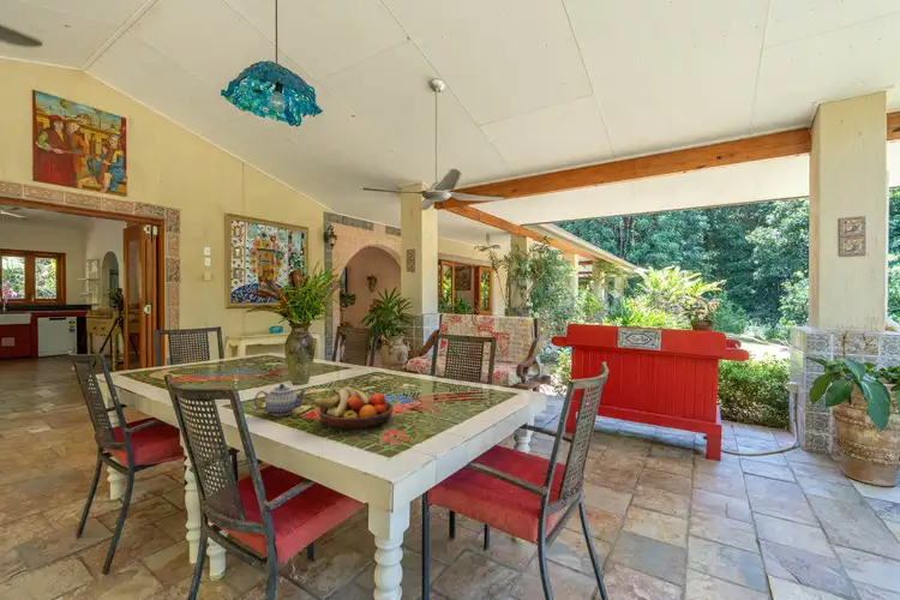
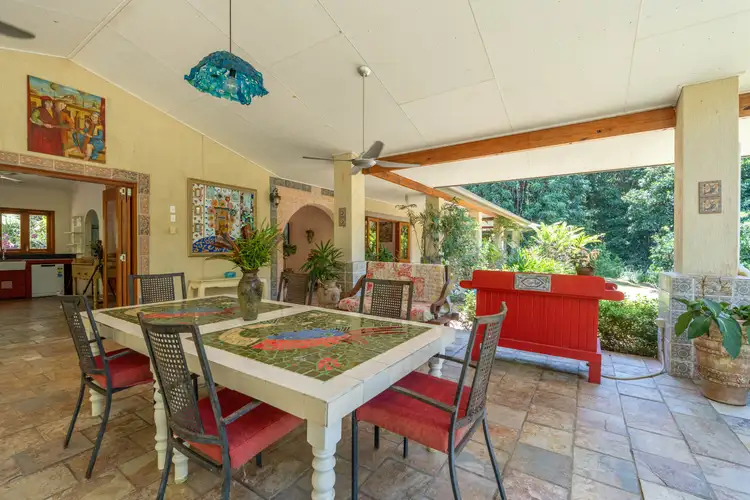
- fruit bowl [312,385,394,431]
- teapot [253,383,308,416]
